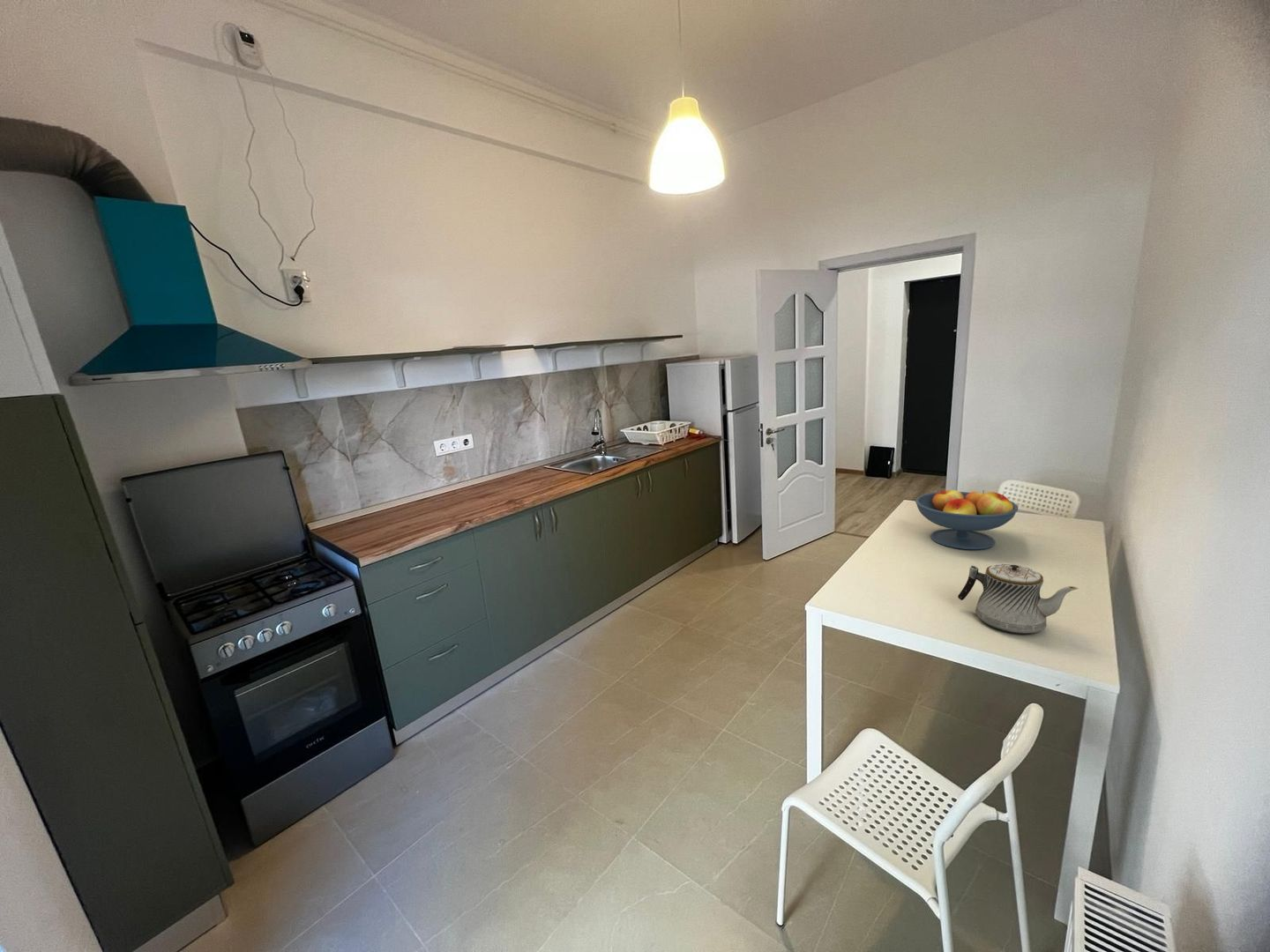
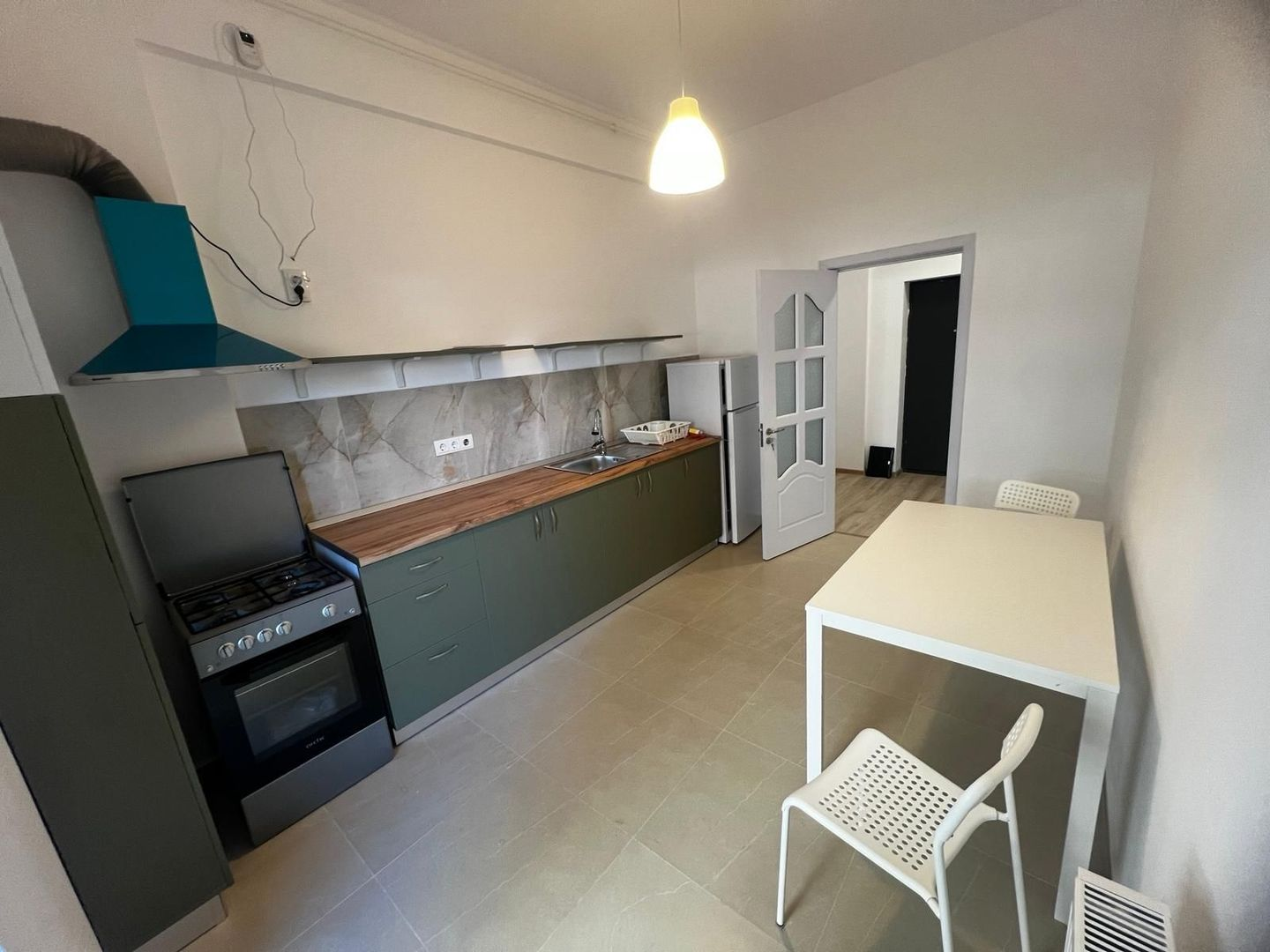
- teapot [957,563,1080,635]
- fruit bowl [915,487,1019,550]
